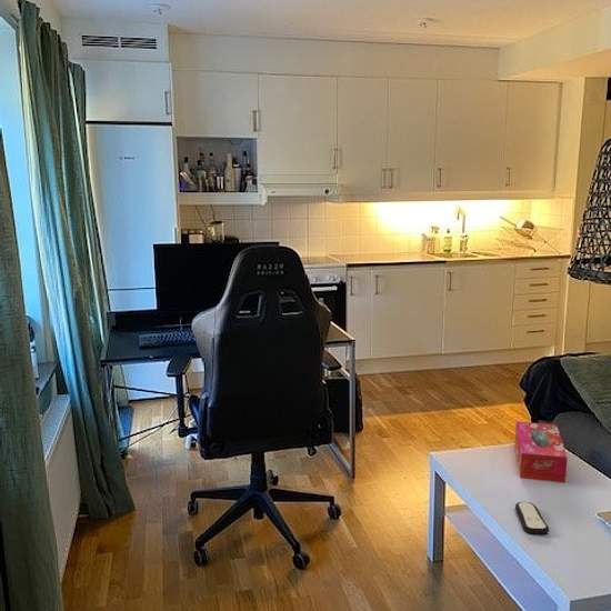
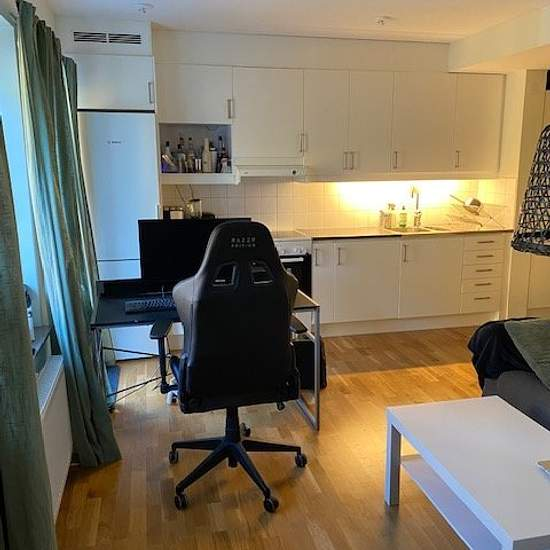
- remote control [514,501,550,535]
- tissue box [513,420,569,484]
